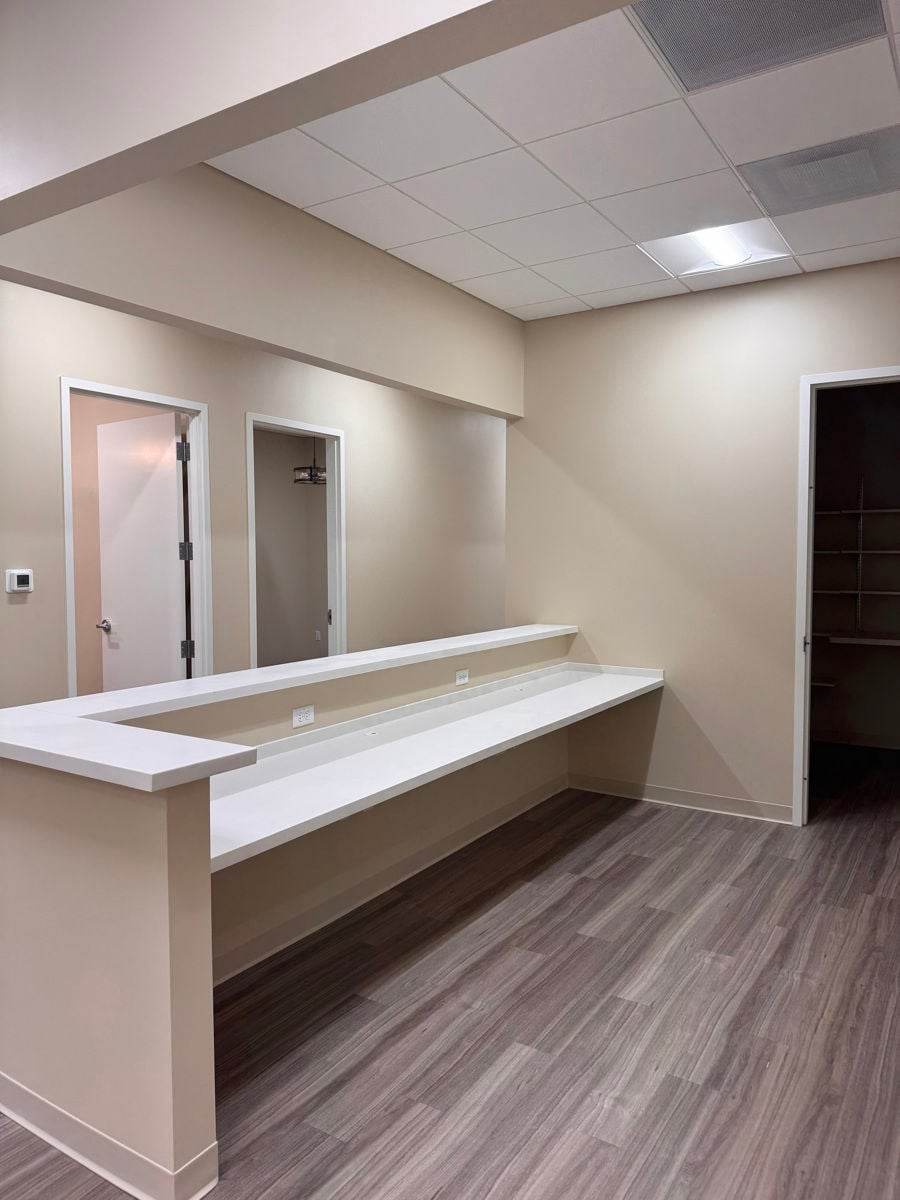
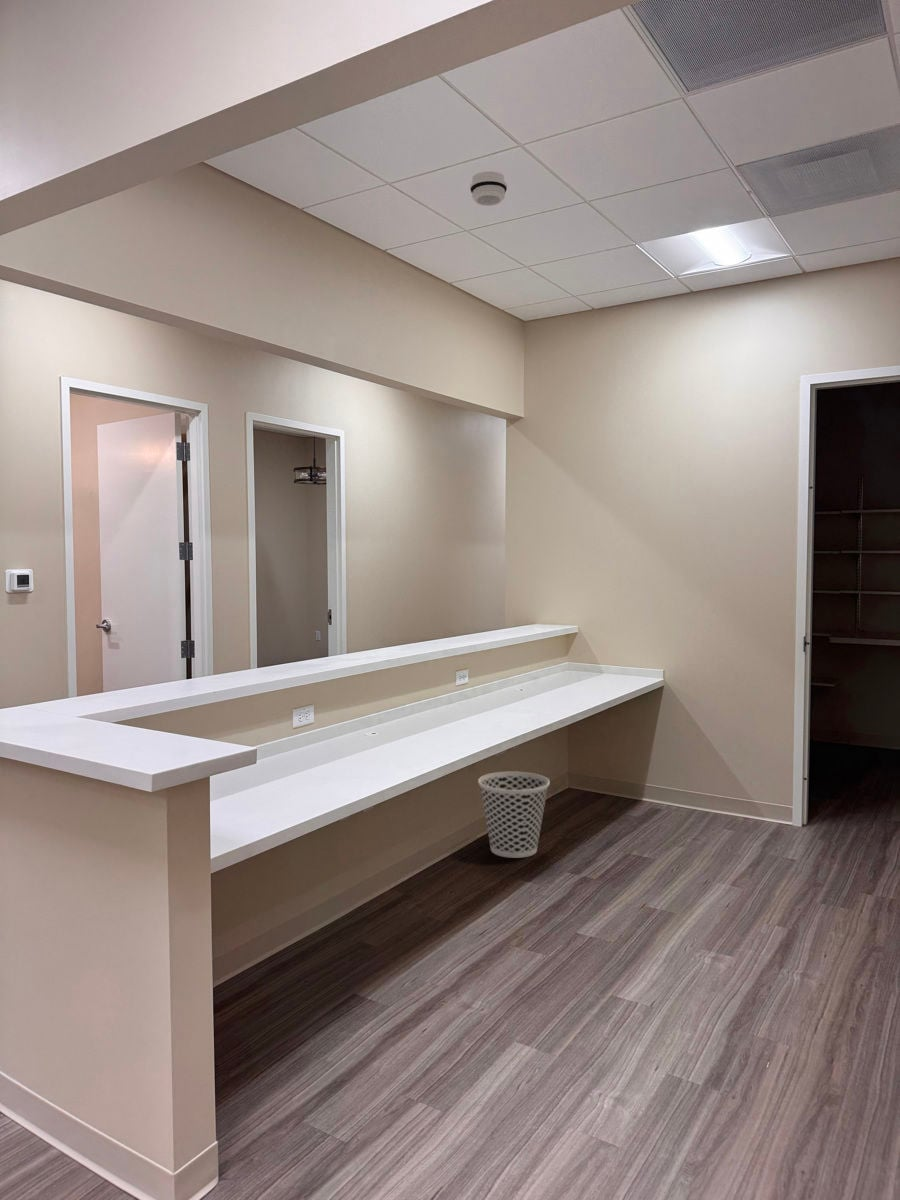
+ smoke detector [469,170,508,207]
+ wastebasket [477,771,551,859]
